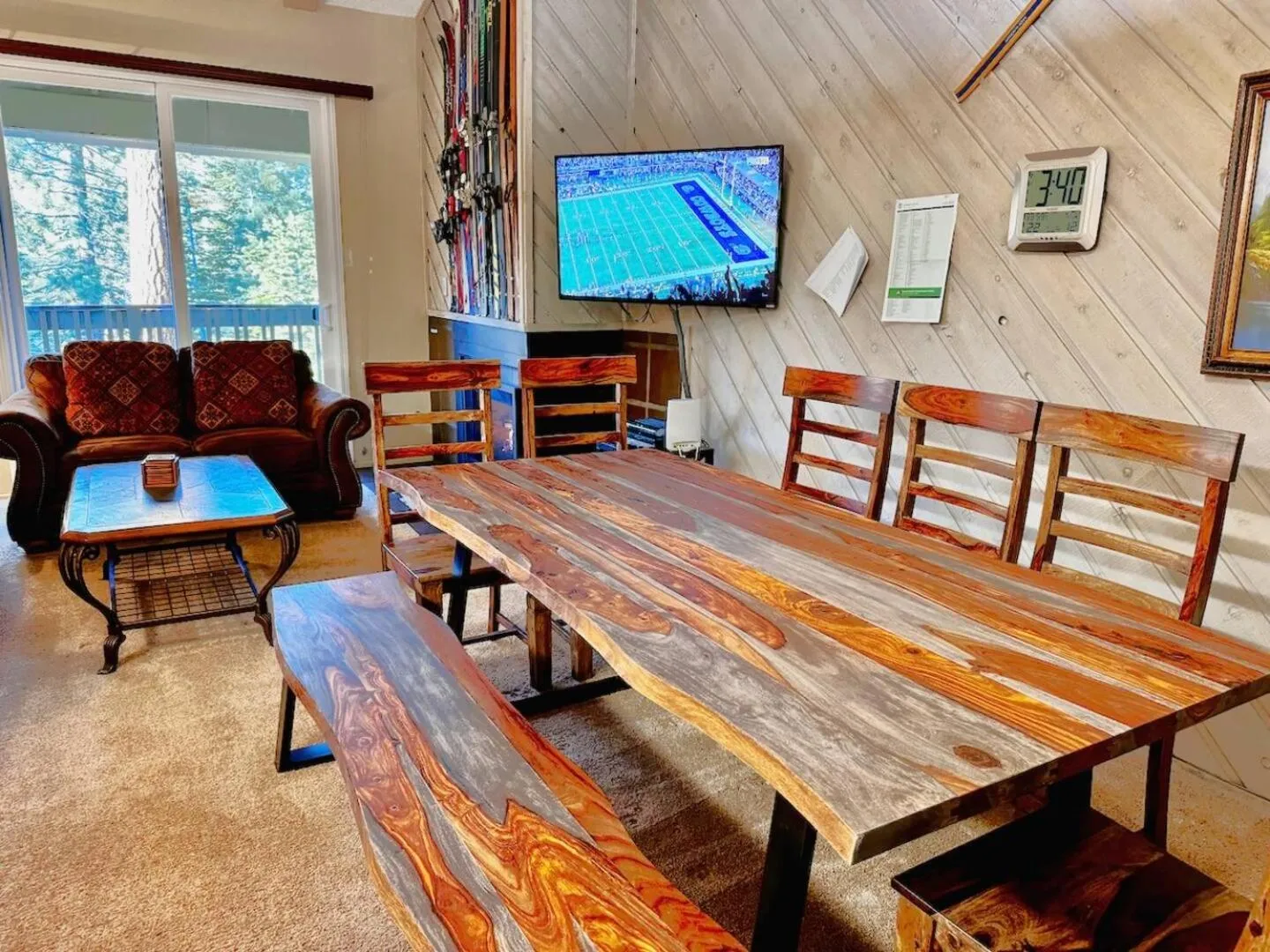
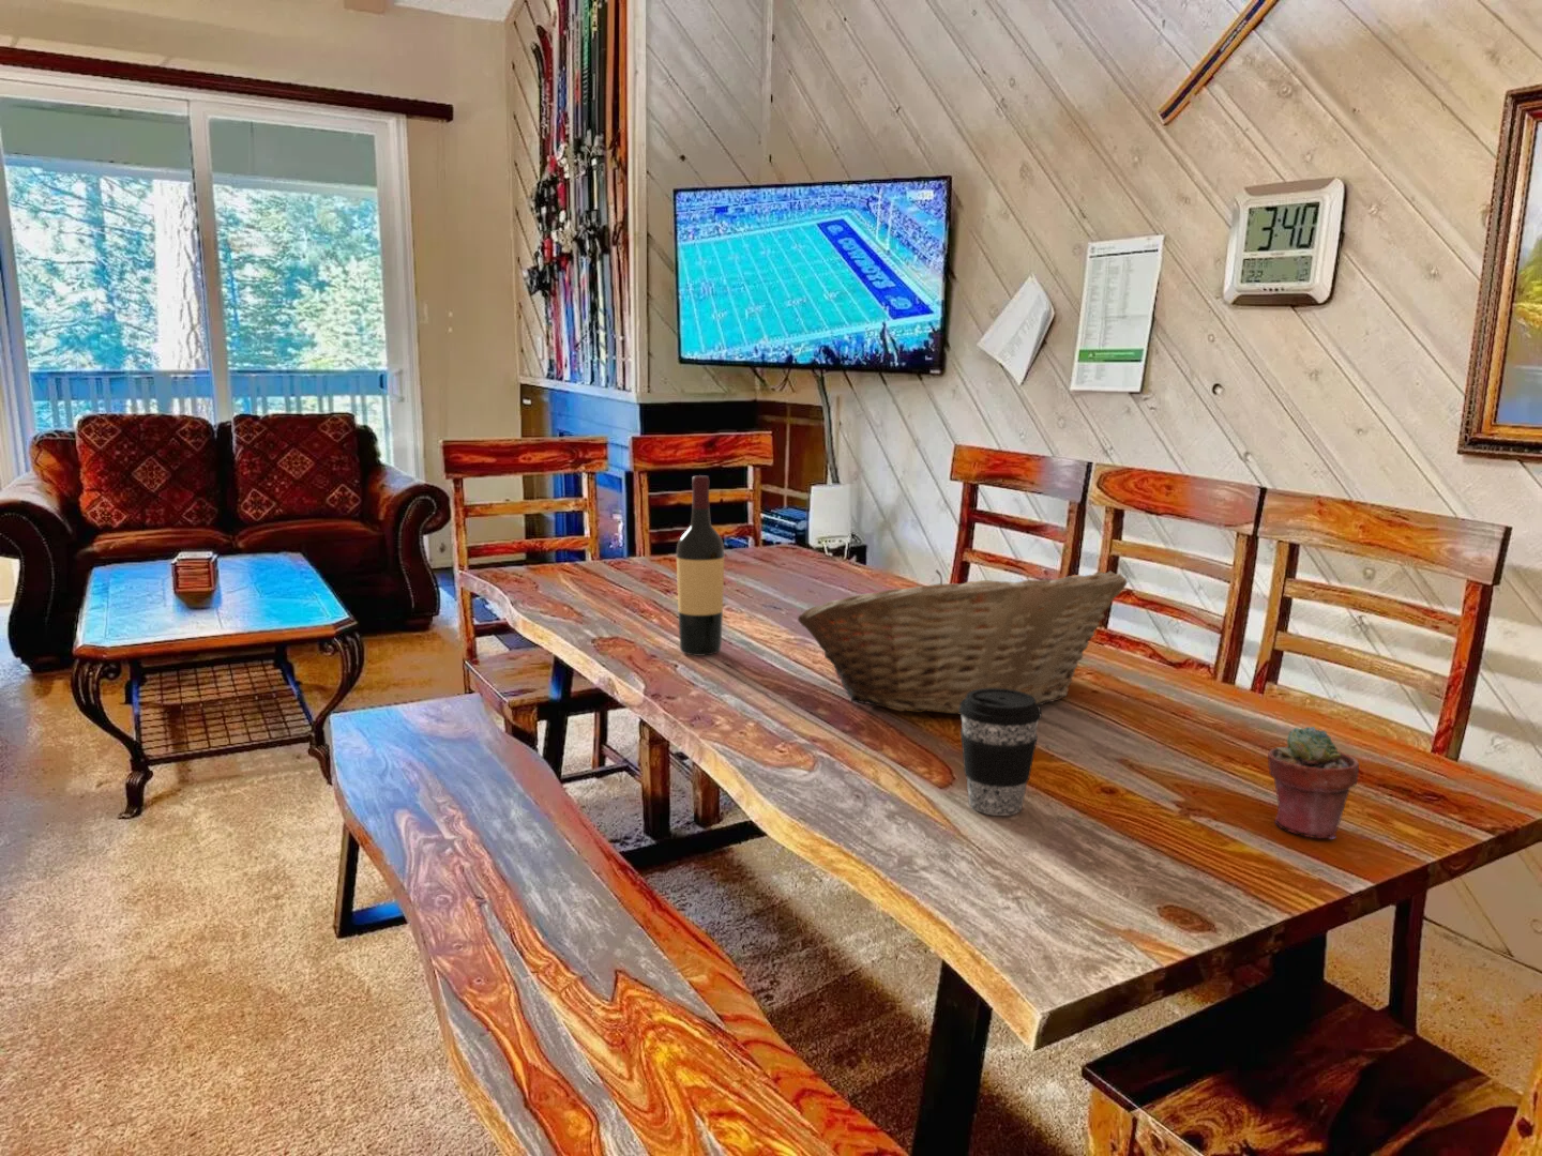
+ potted succulent [1266,726,1360,840]
+ fruit basket [796,568,1129,716]
+ wine bottle [676,474,725,657]
+ coffee cup [959,688,1043,817]
